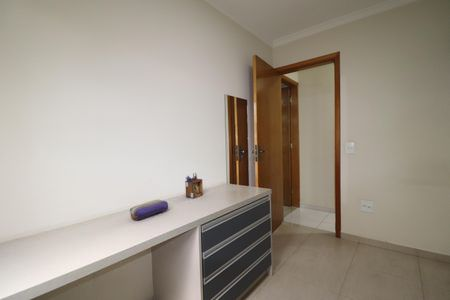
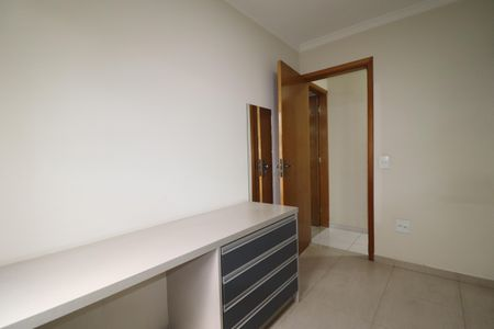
- pencil case [129,199,169,221]
- desk organizer [184,172,204,199]
